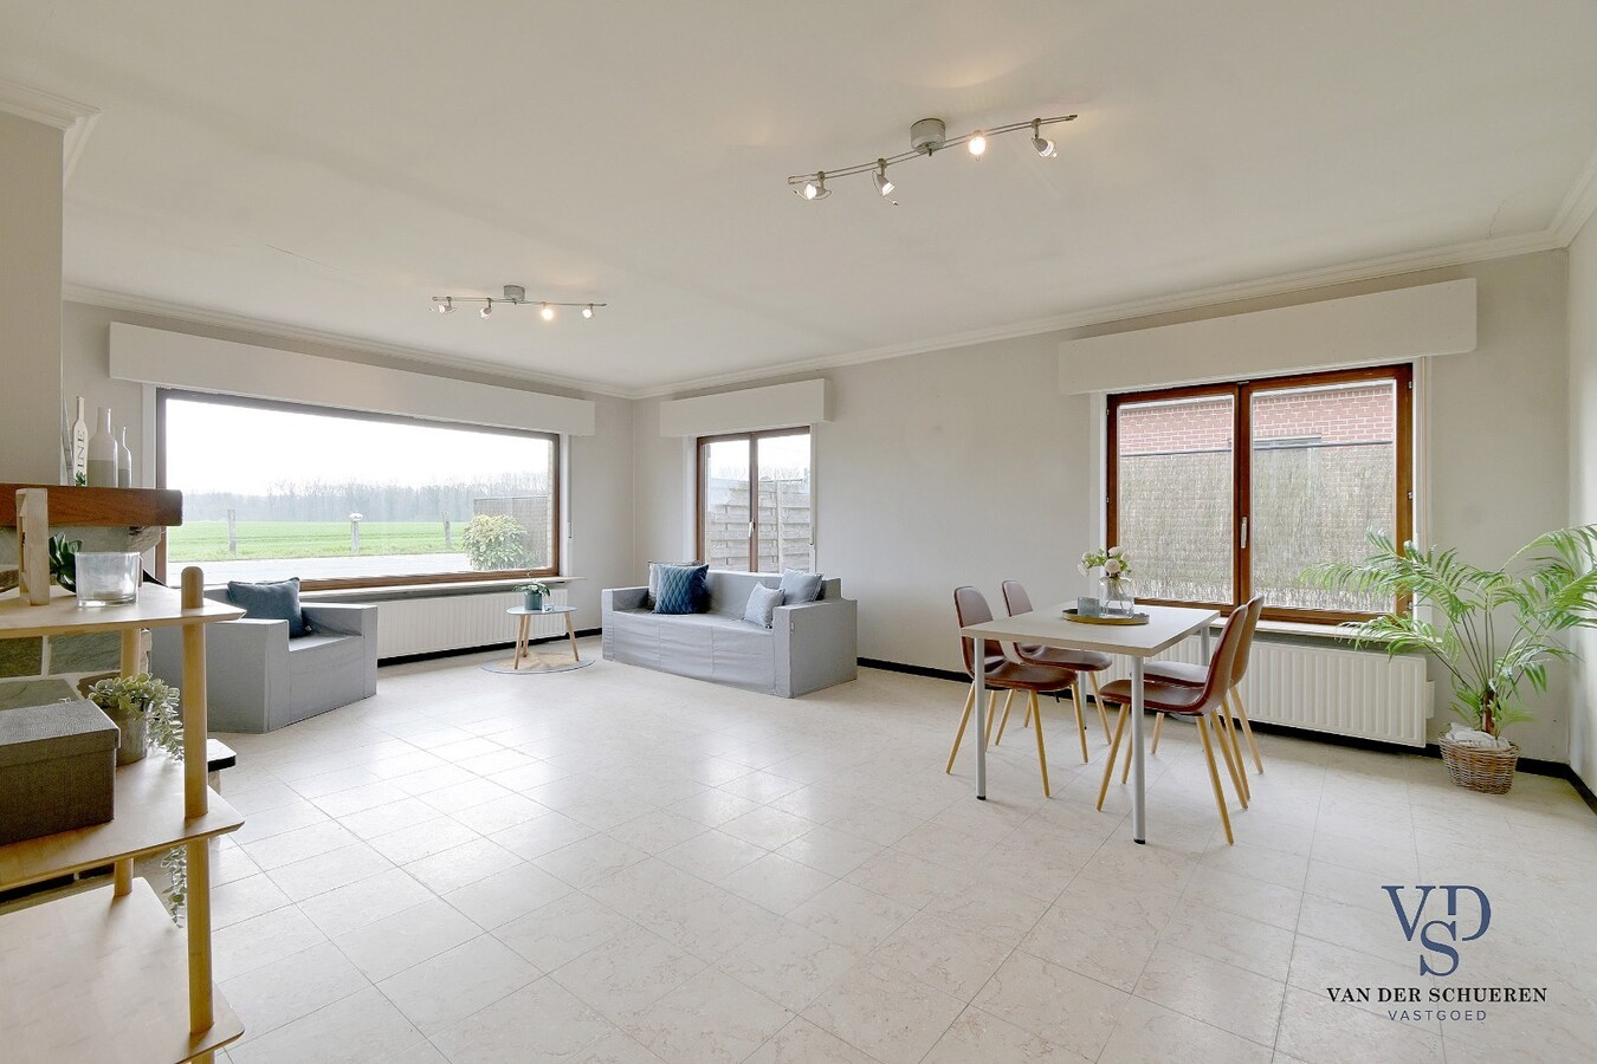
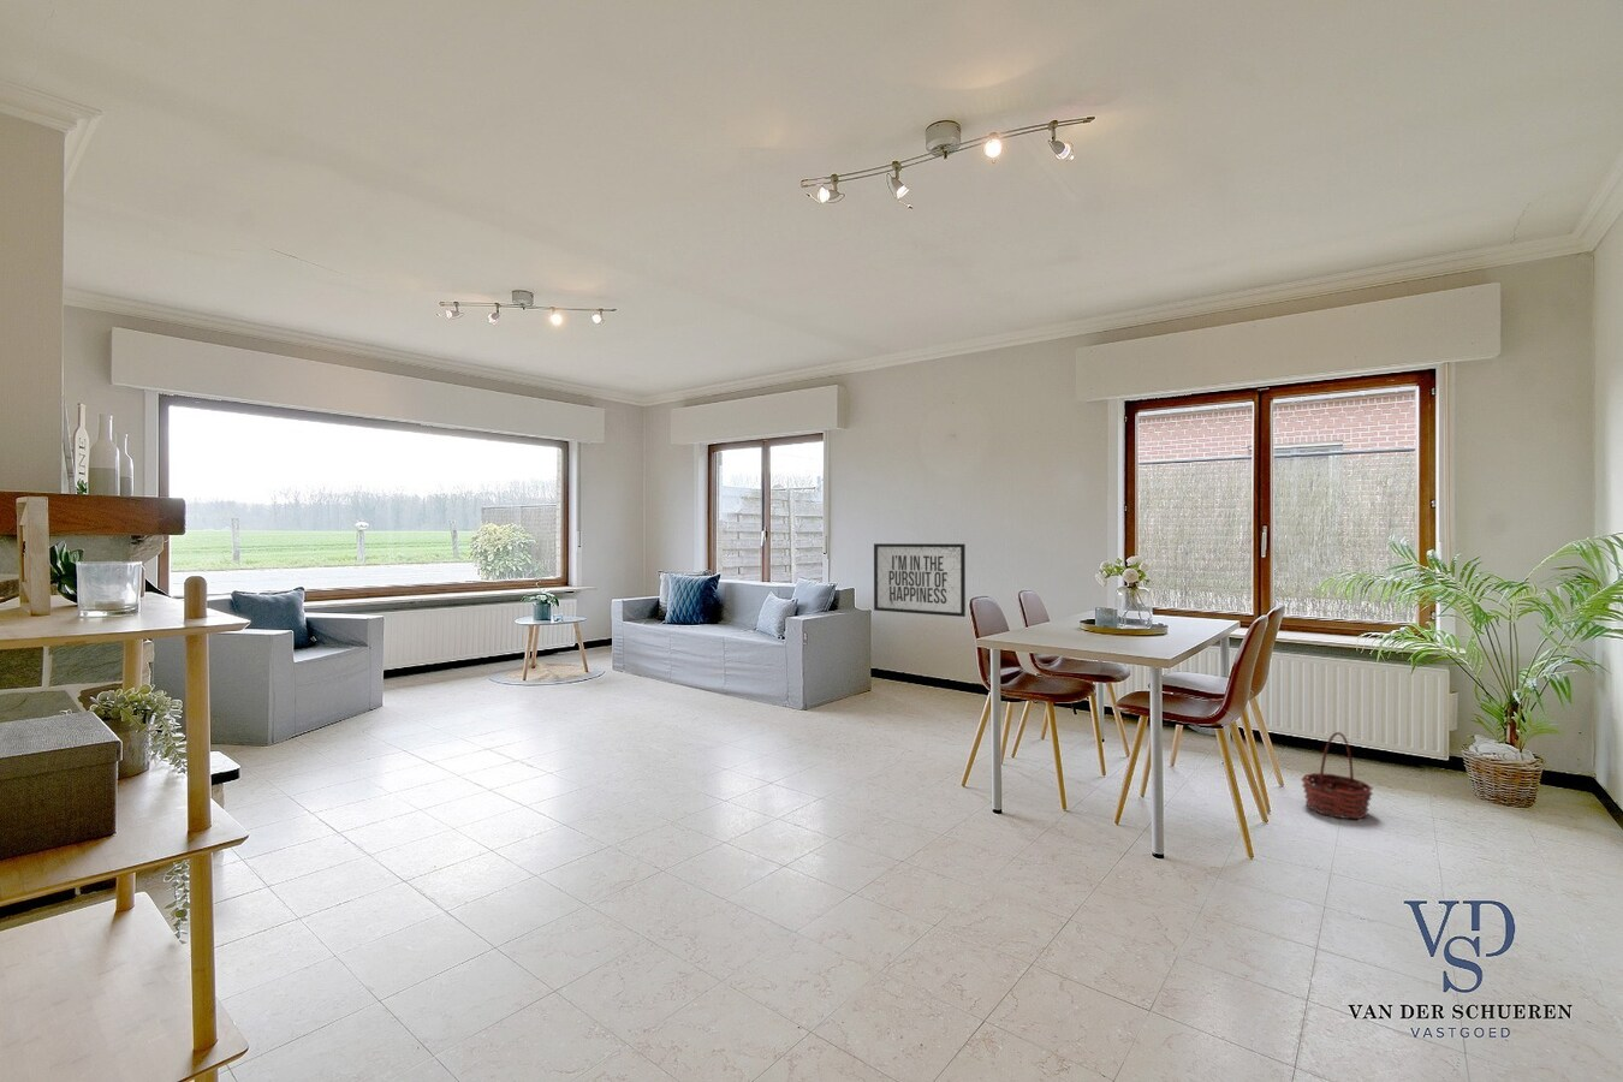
+ basket [1299,731,1374,821]
+ mirror [873,542,966,618]
